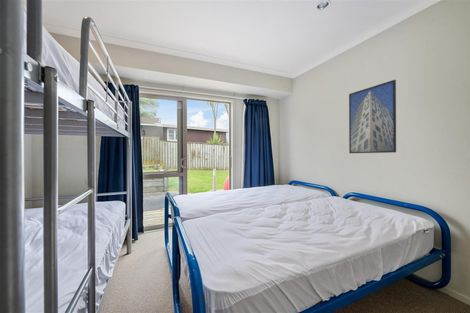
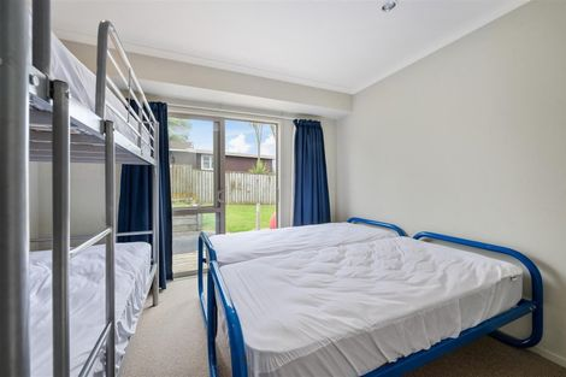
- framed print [348,79,397,154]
